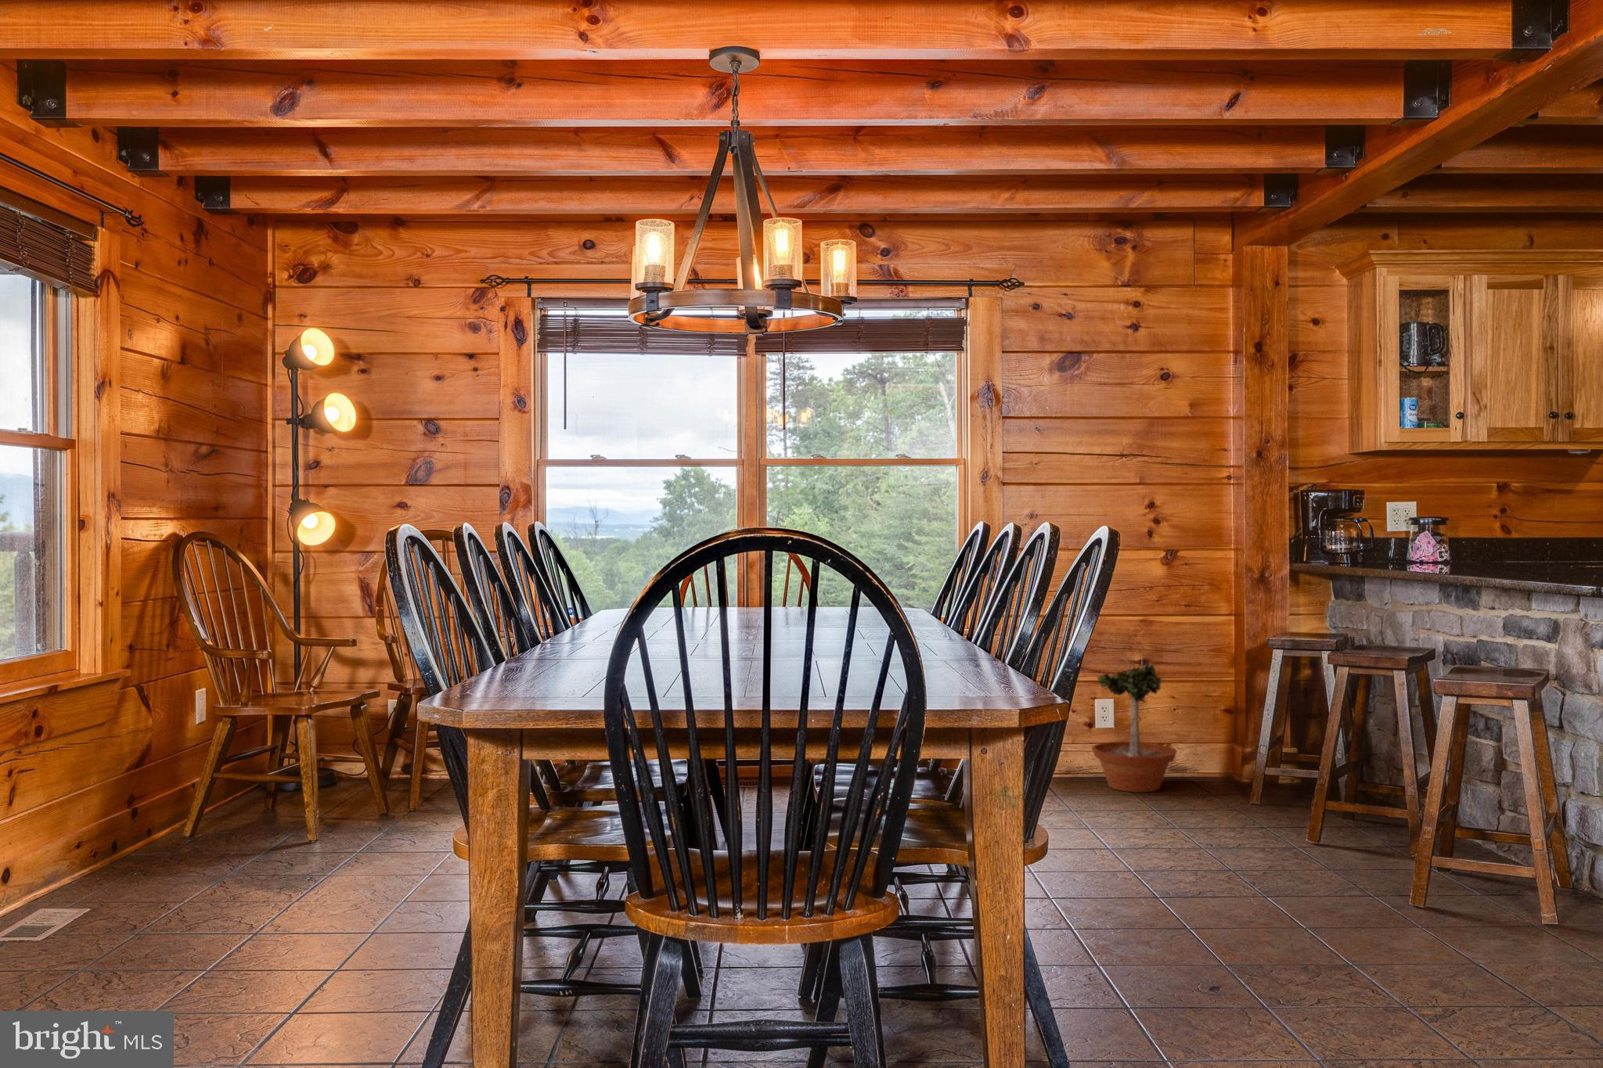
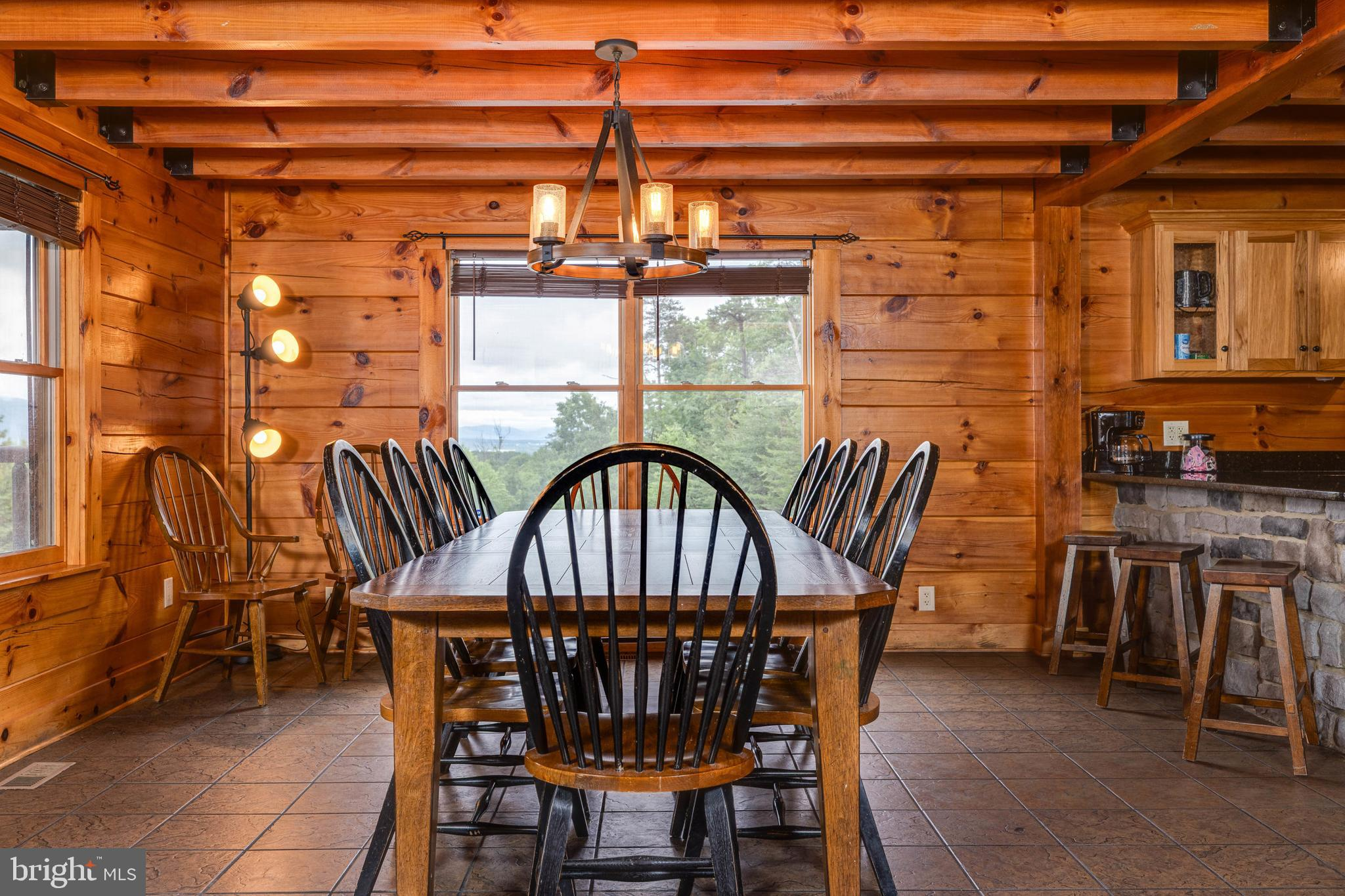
- potted tree [1091,652,1178,793]
